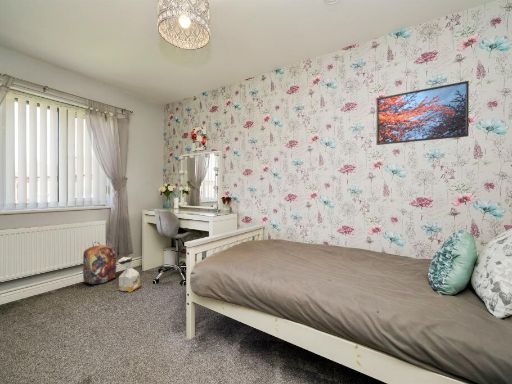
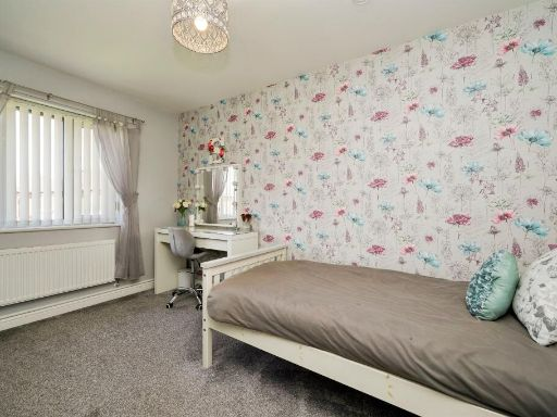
- backpack [82,241,118,285]
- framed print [375,80,470,146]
- bag [116,256,142,293]
